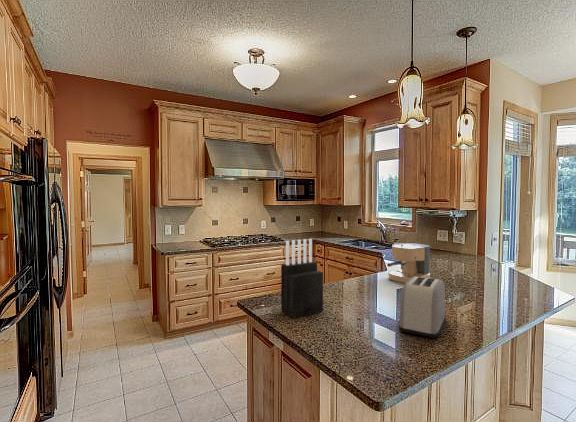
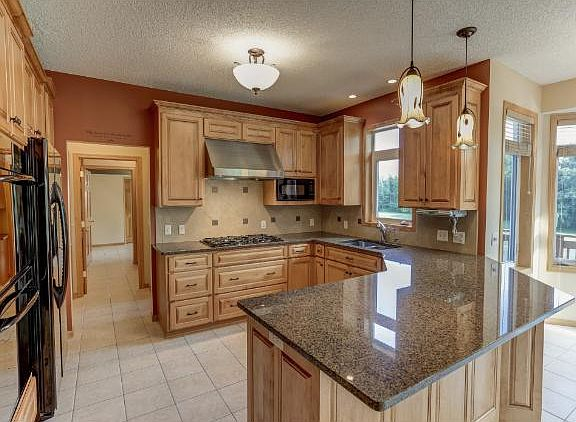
- toaster [398,276,447,339]
- coffee maker [386,242,431,284]
- knife block [280,238,324,319]
